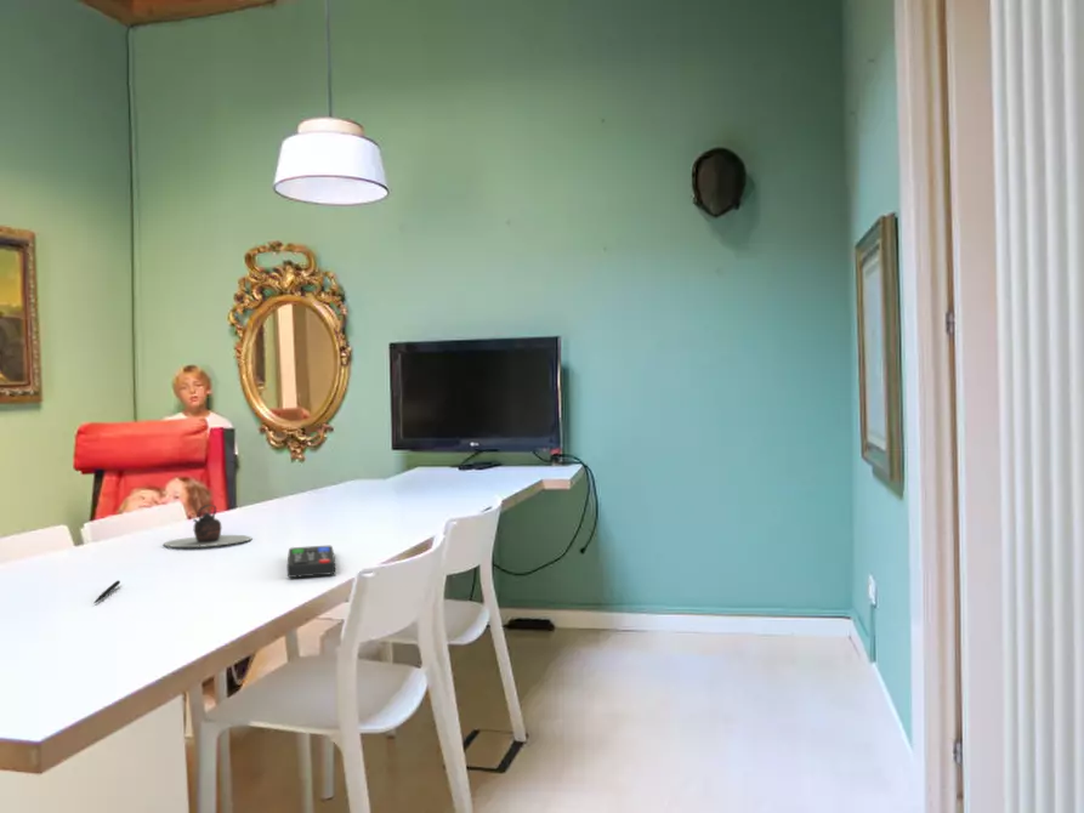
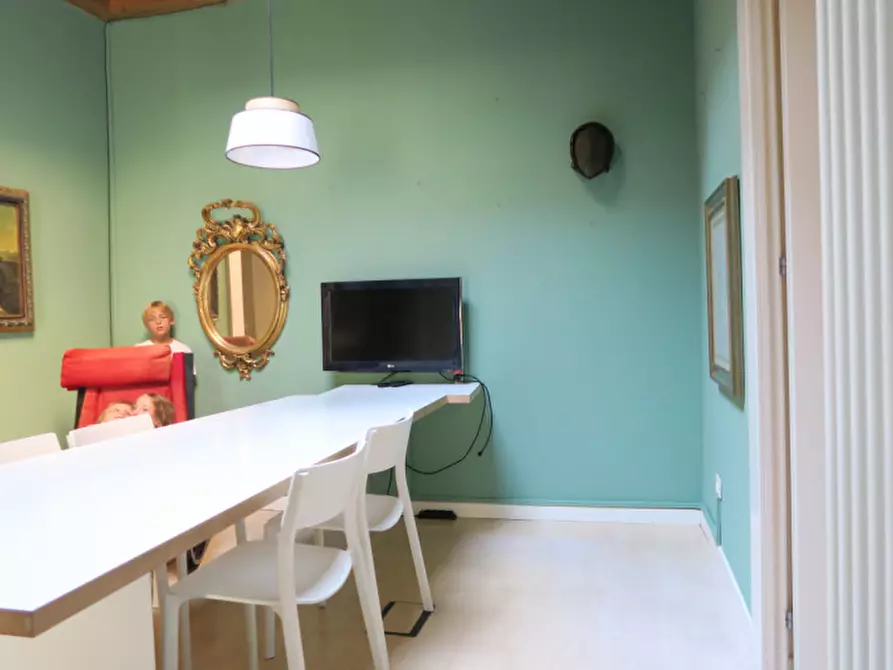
- teapot [161,504,254,548]
- pen [93,579,121,604]
- remote control [286,545,336,579]
